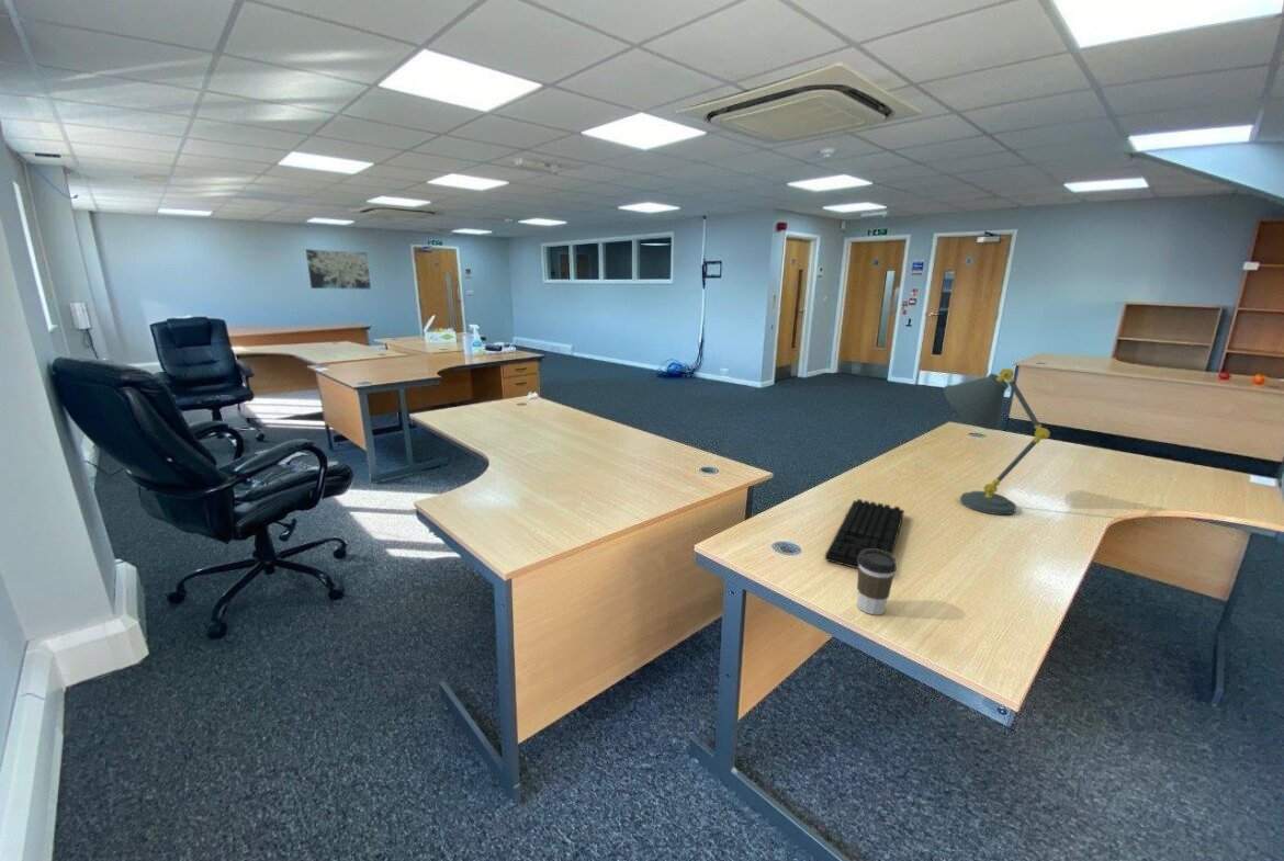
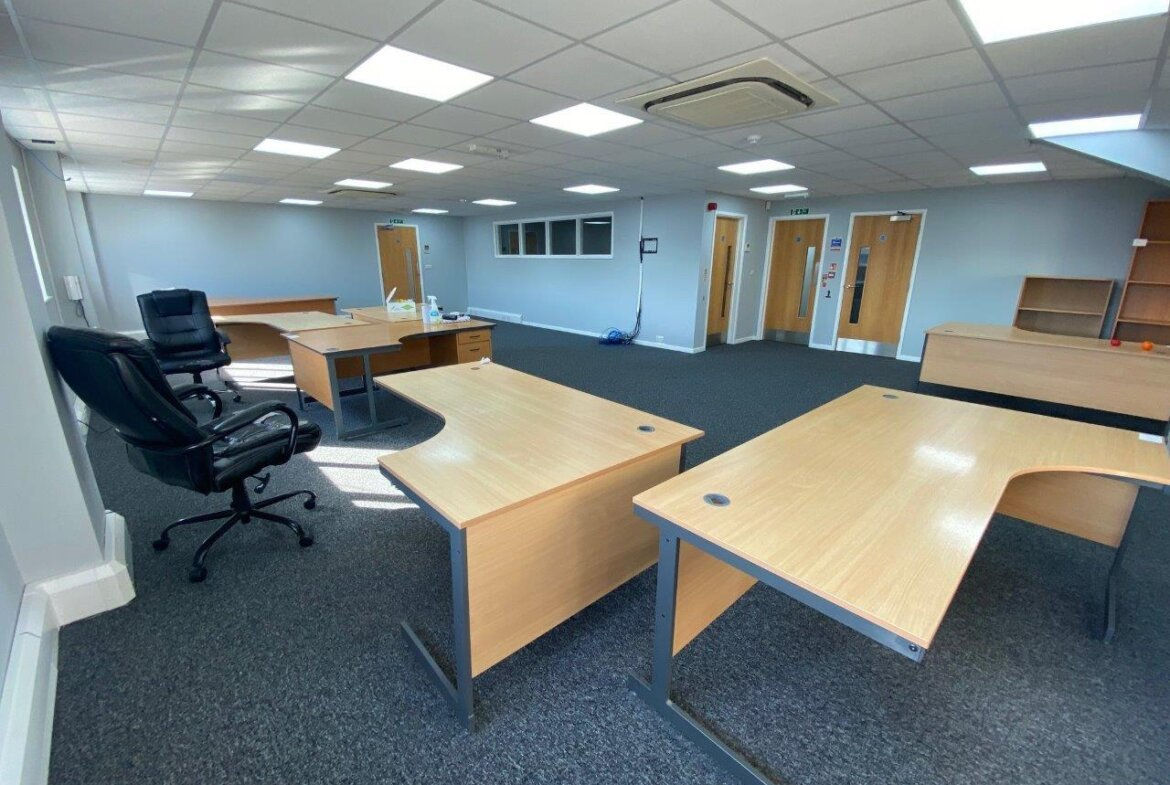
- coffee cup [856,550,898,616]
- desk lamp [943,367,1051,516]
- wall art [305,248,372,291]
- keyboard [823,498,905,569]
